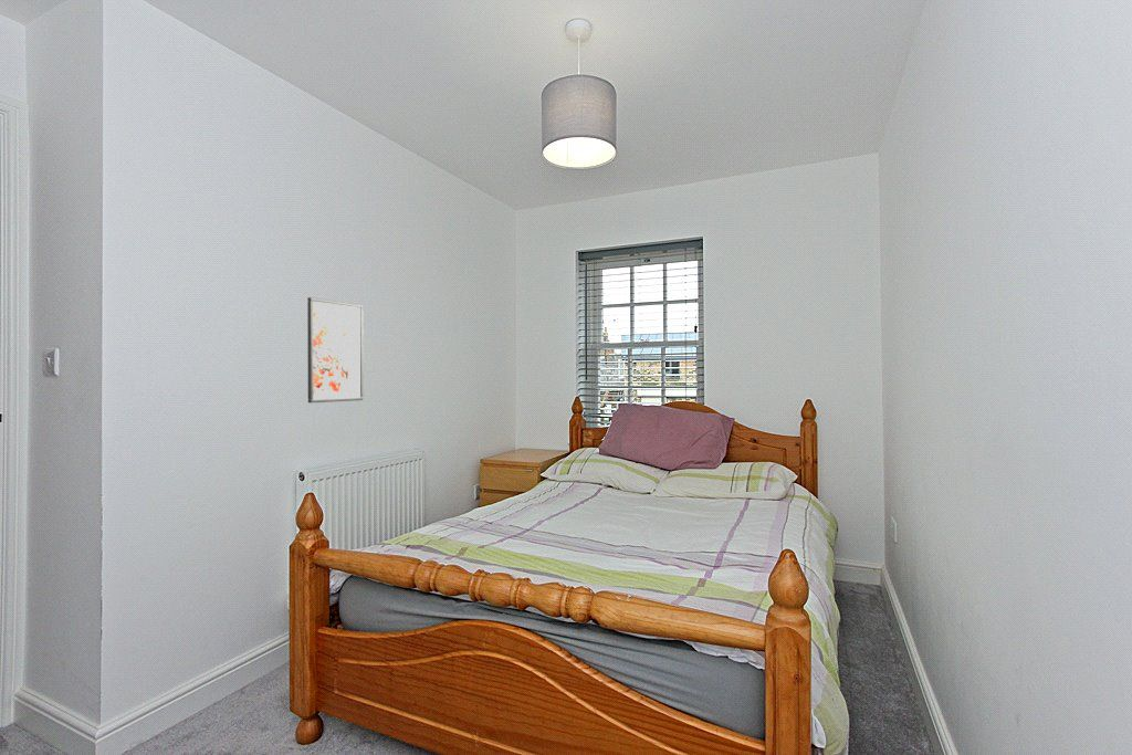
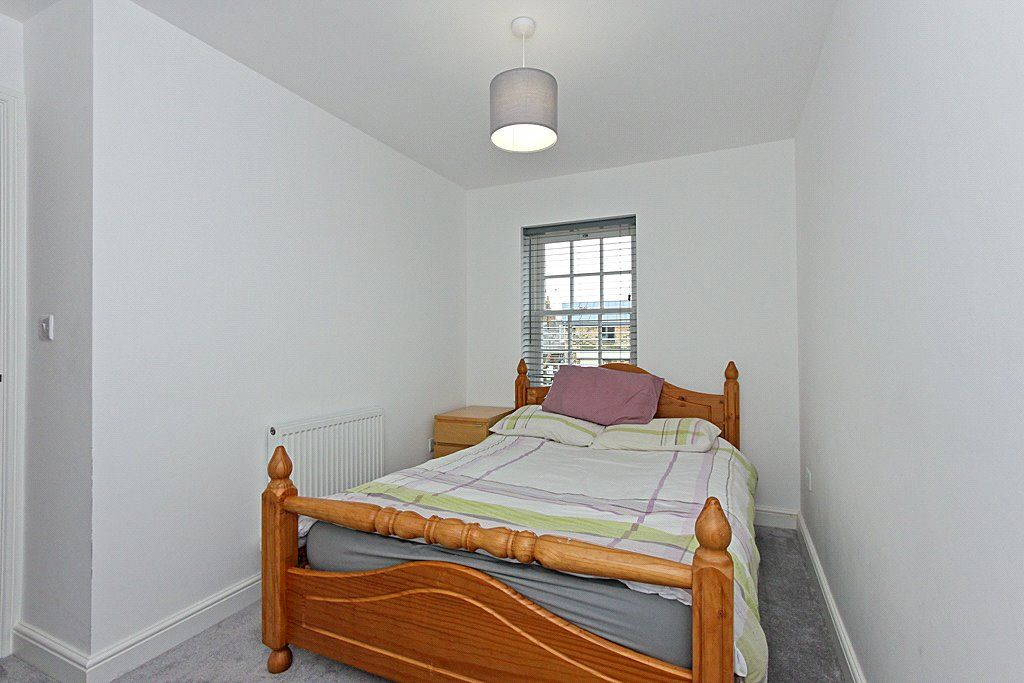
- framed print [306,296,364,403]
